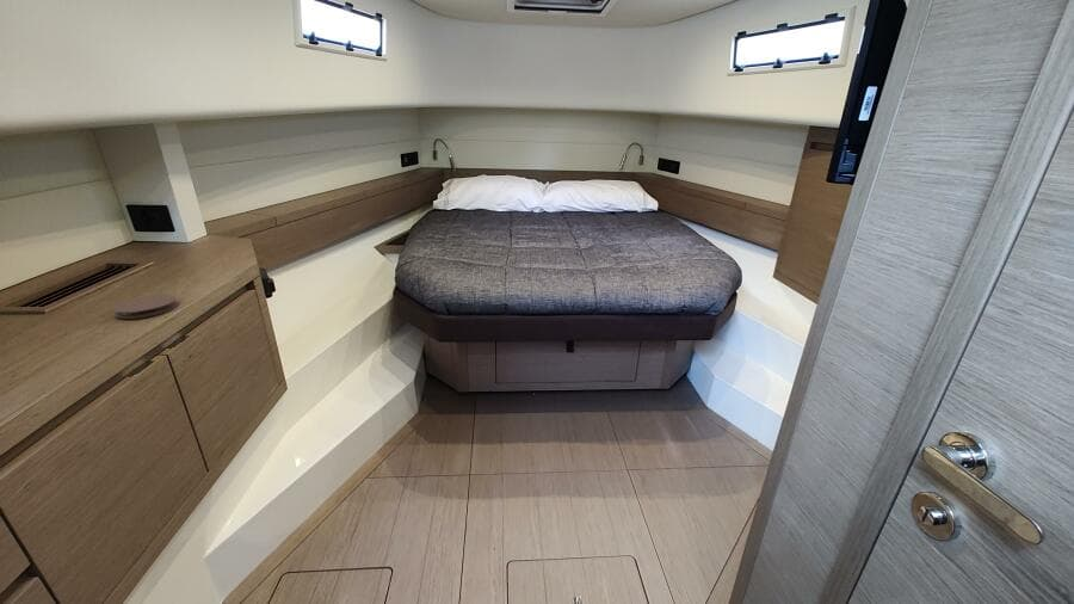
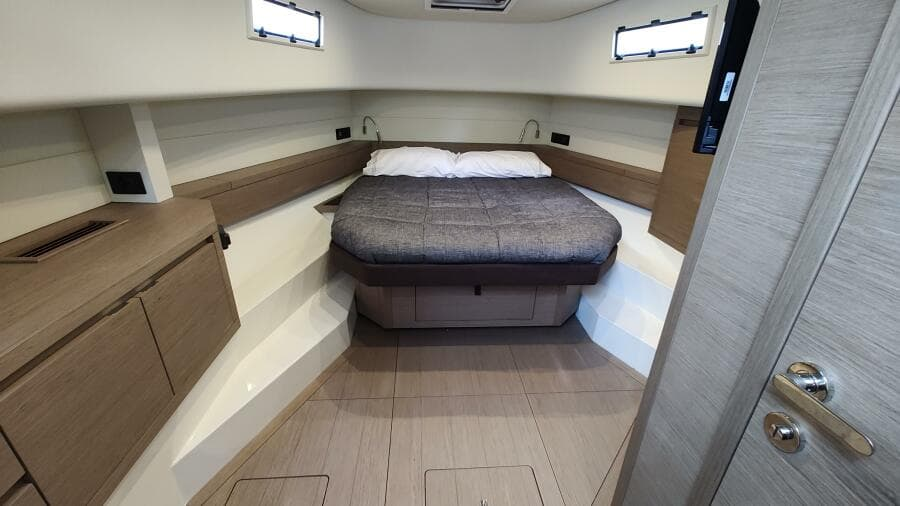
- coaster [111,292,179,320]
